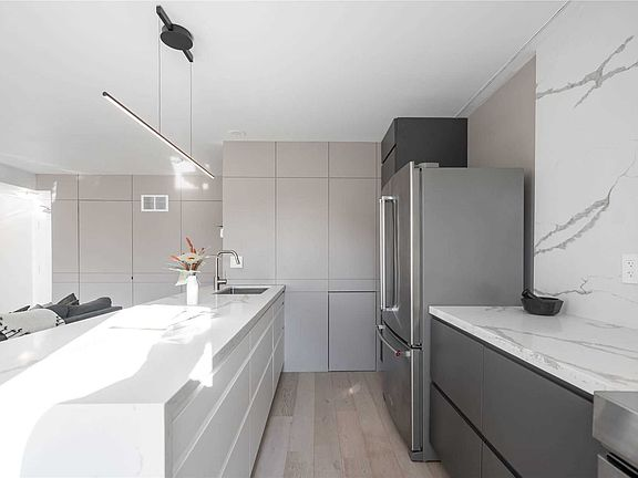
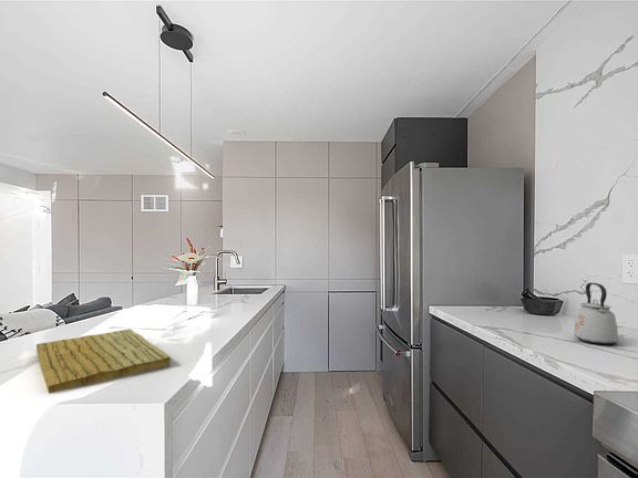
+ kettle [573,282,619,345]
+ cutting board [35,328,172,395]
